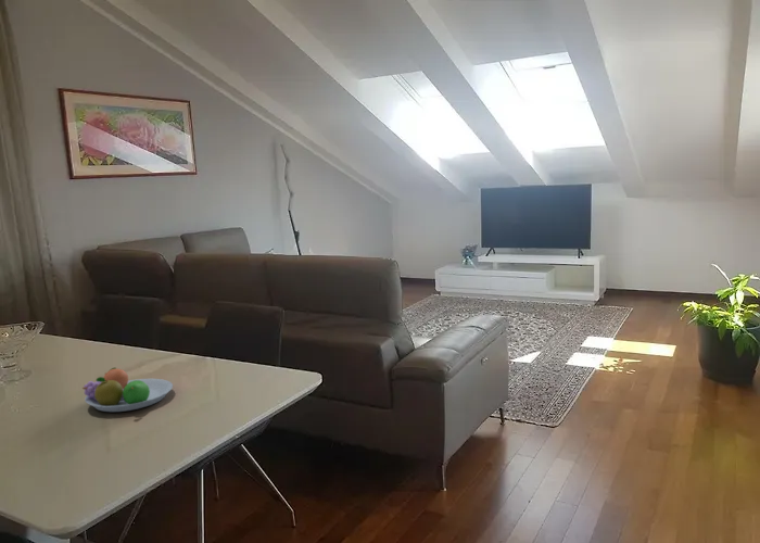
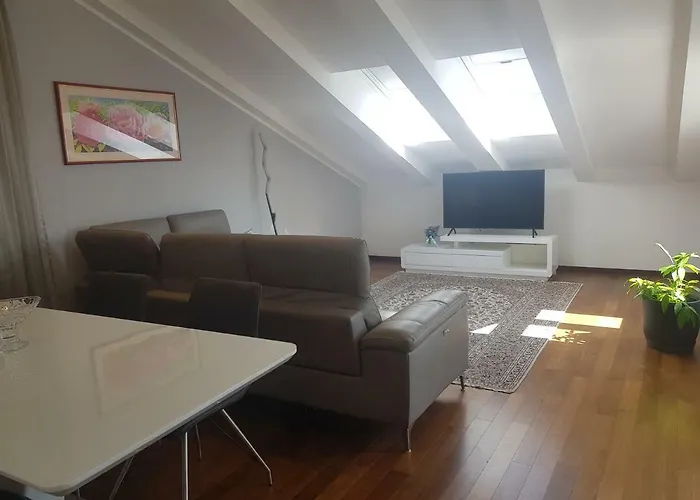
- fruit bowl [81,367,174,413]
